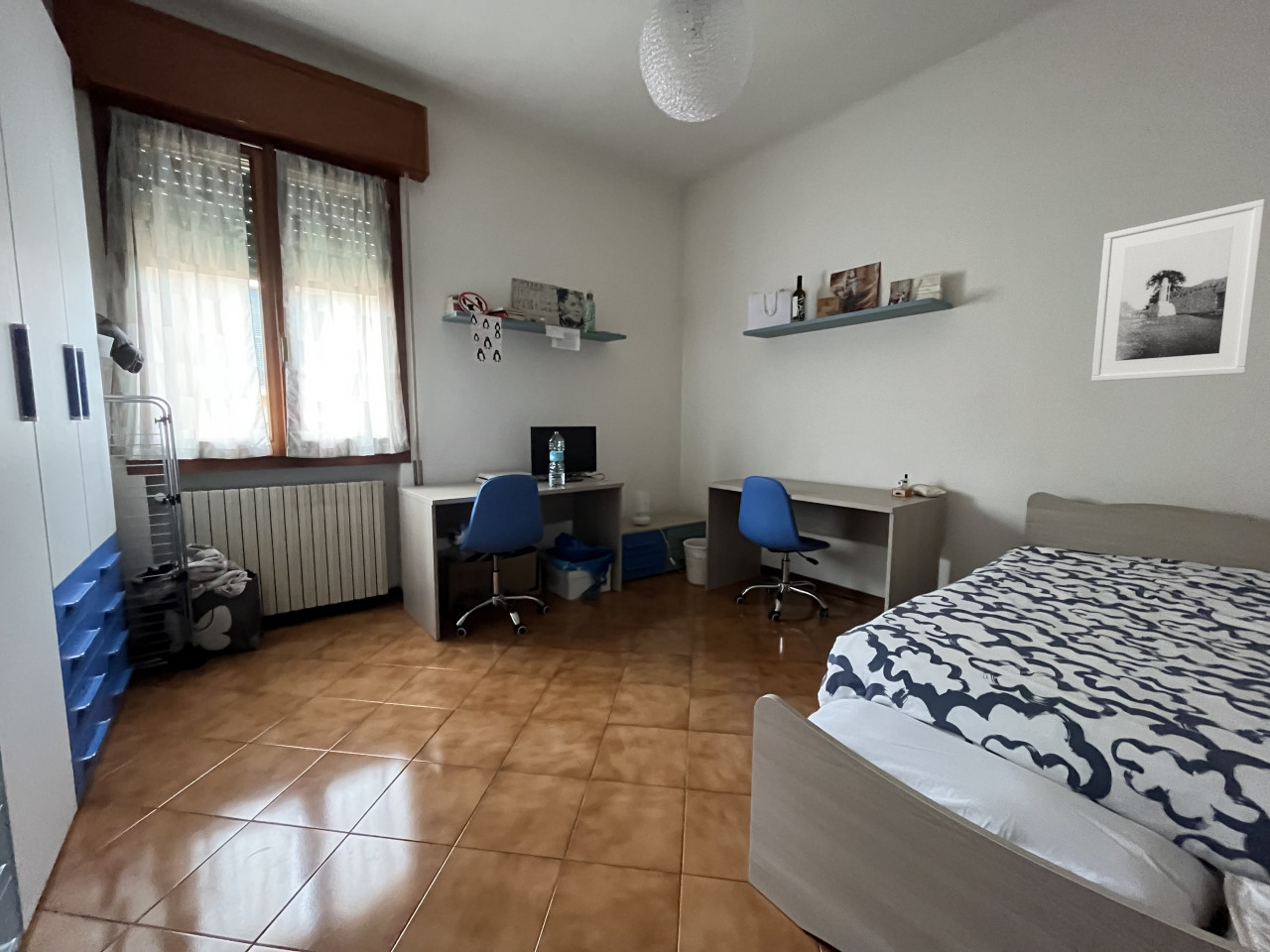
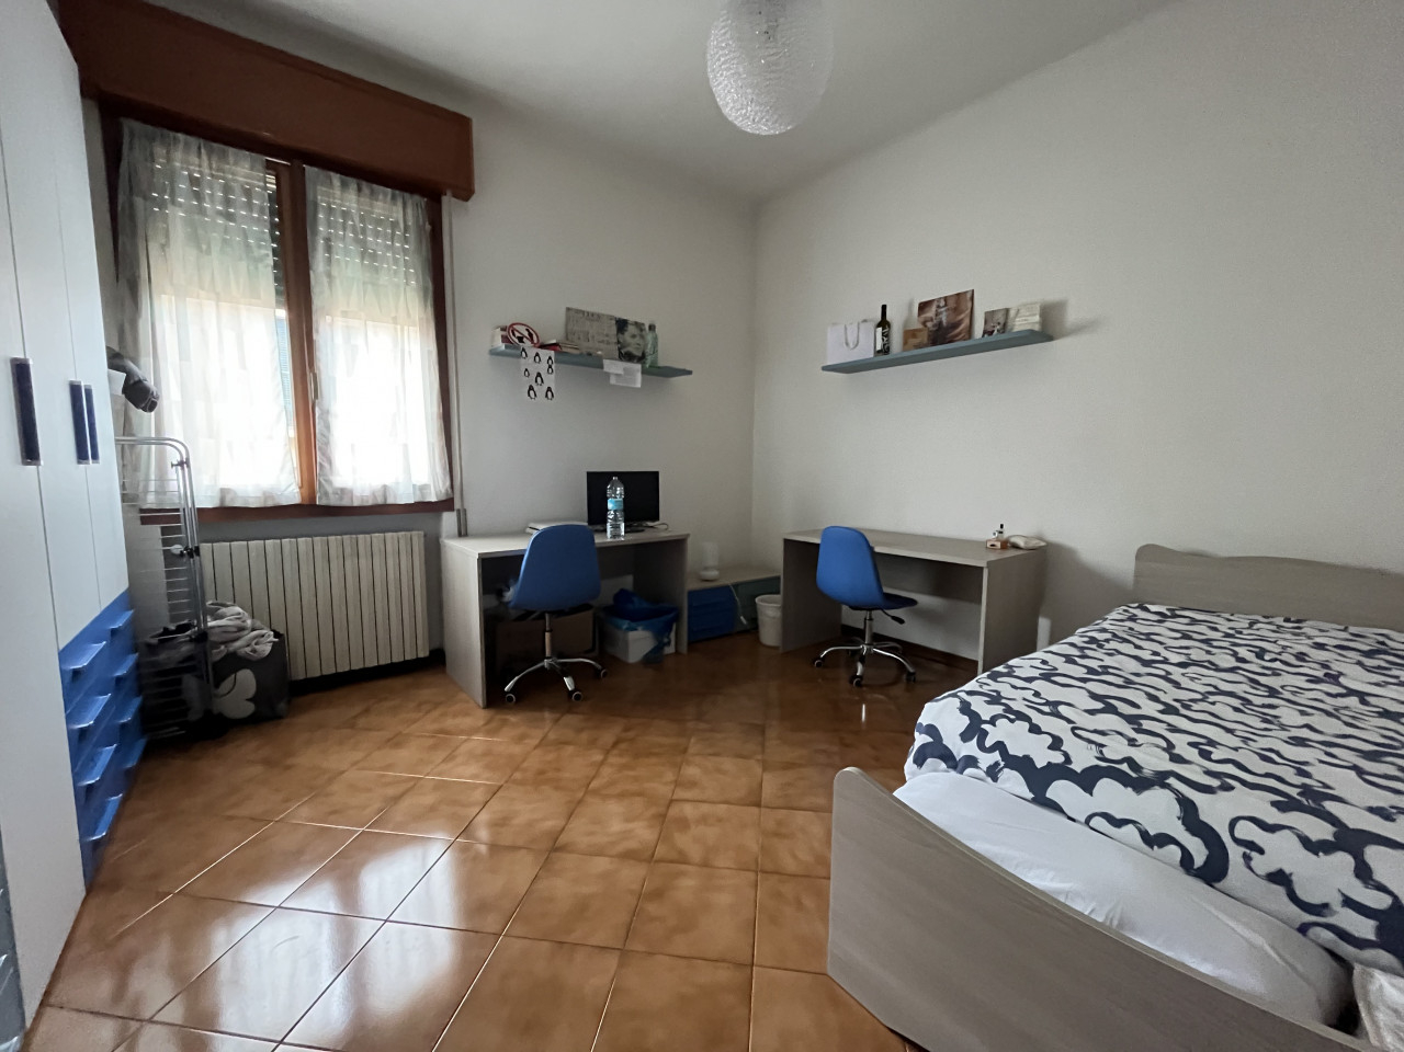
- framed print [1090,198,1266,383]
